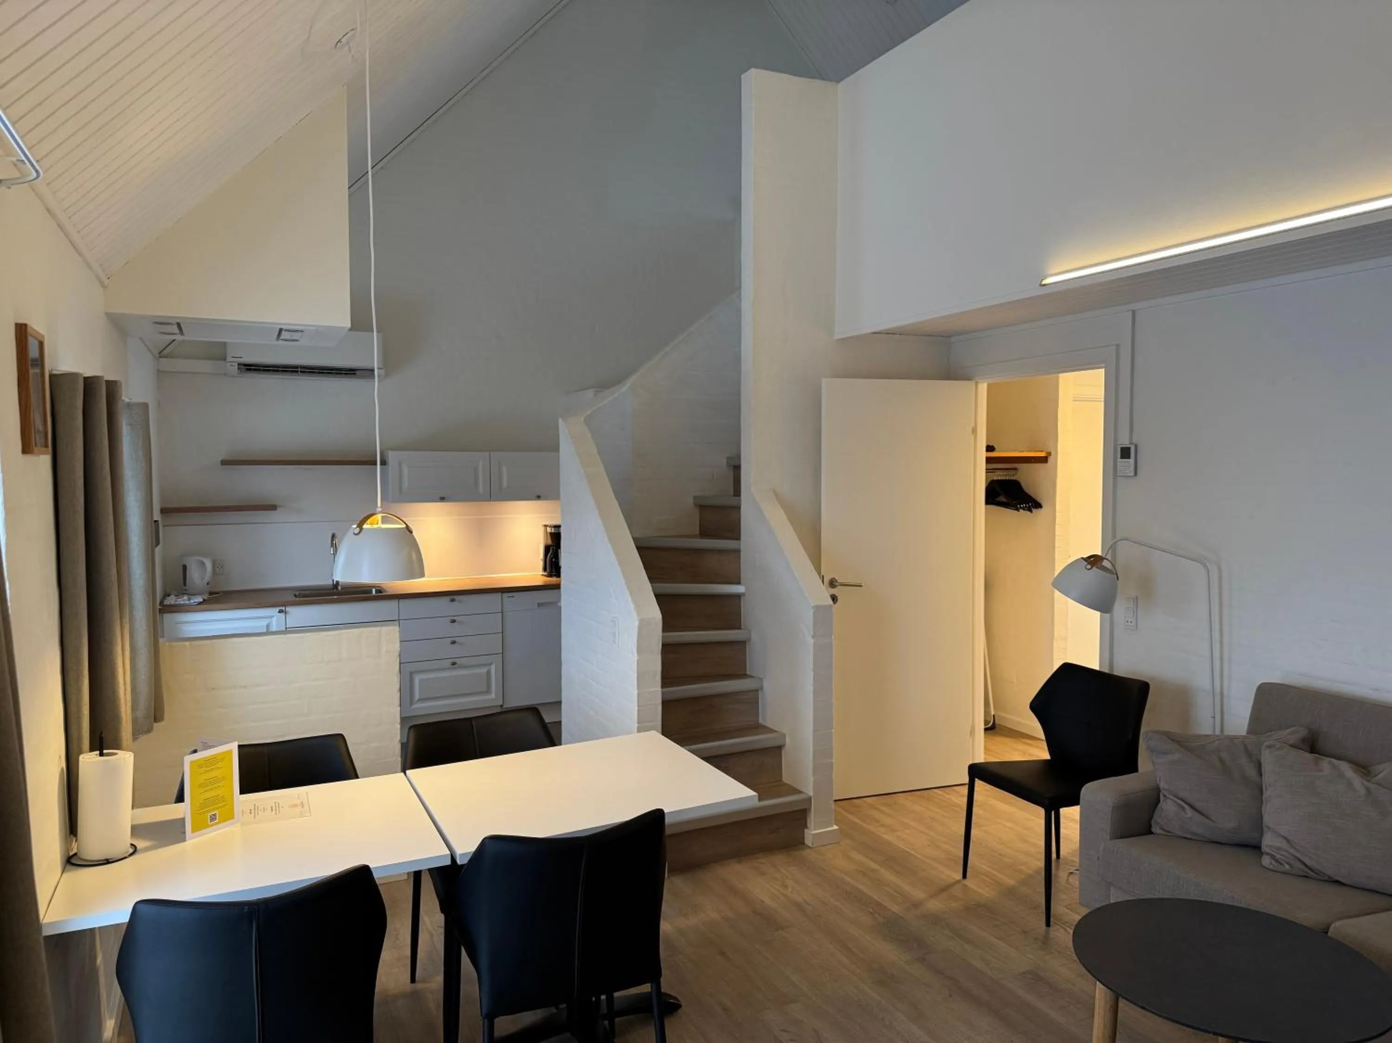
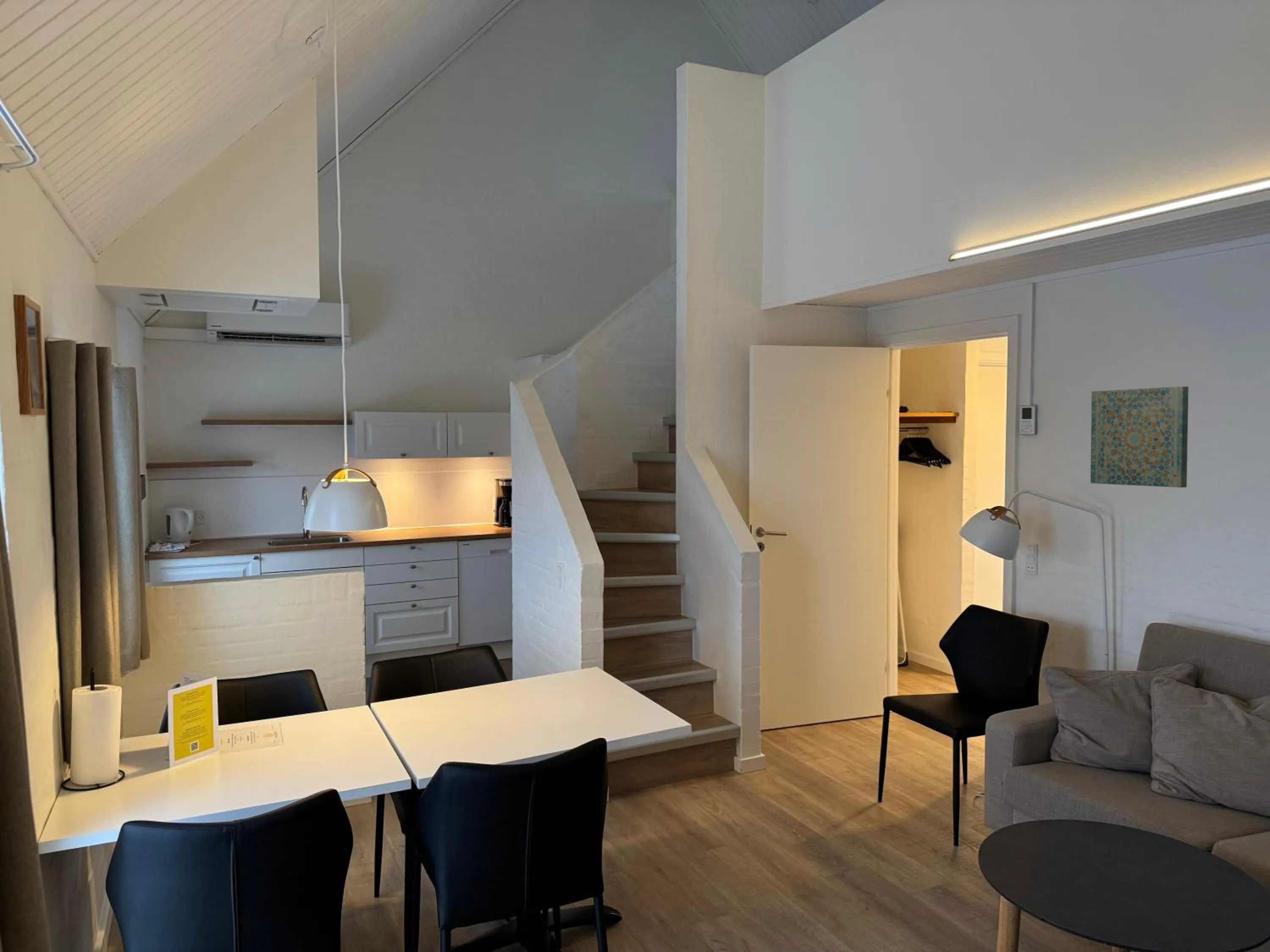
+ wall art [1090,386,1189,488]
